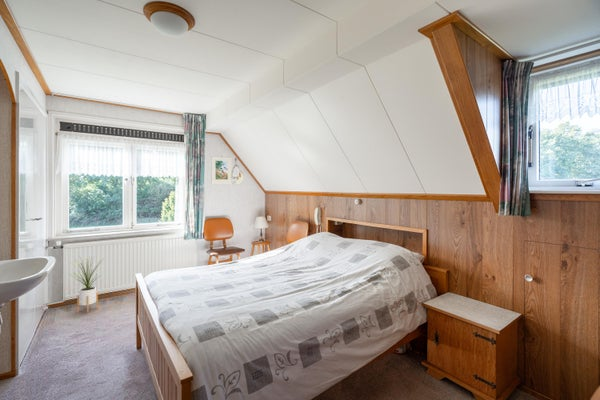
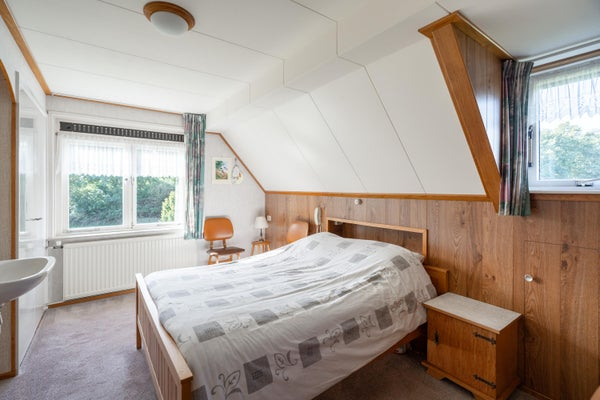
- house plant [69,254,105,314]
